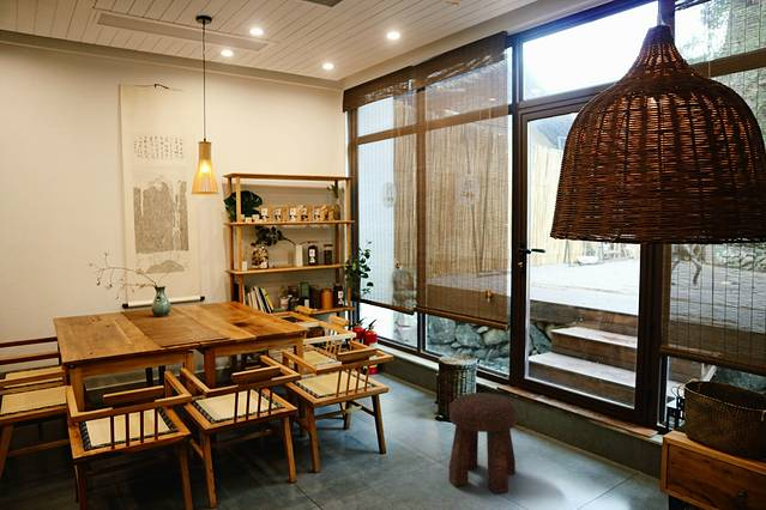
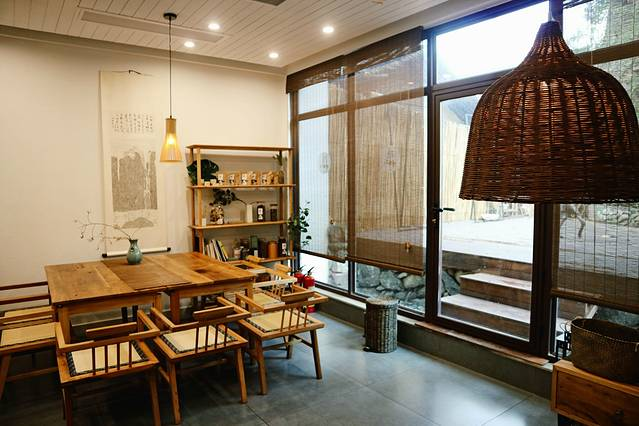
- stool [448,391,518,496]
